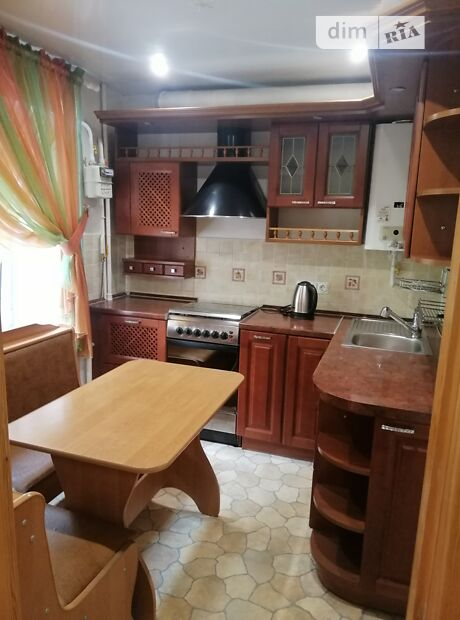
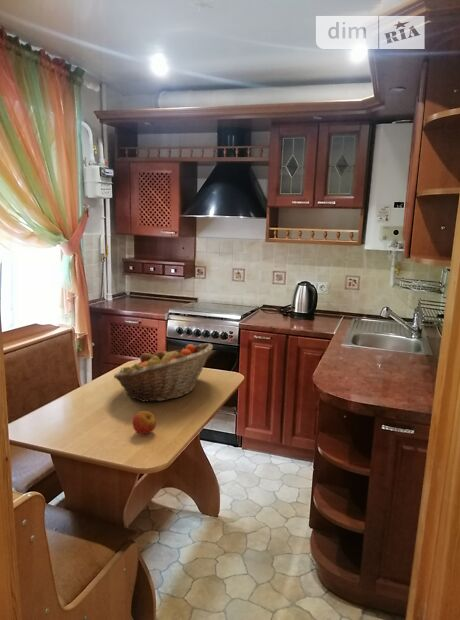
+ fruit basket [113,342,214,403]
+ apple [132,410,157,435]
